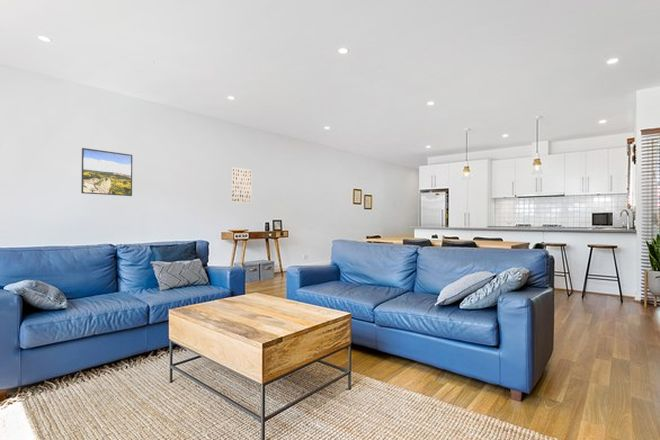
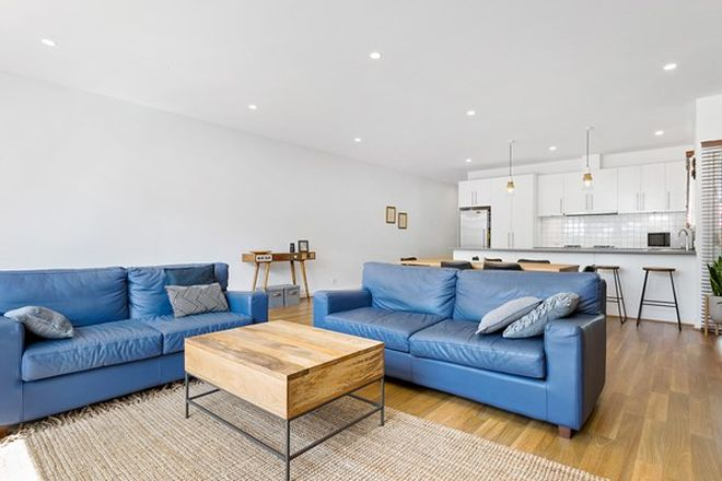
- wall art [230,166,253,205]
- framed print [80,147,133,197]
